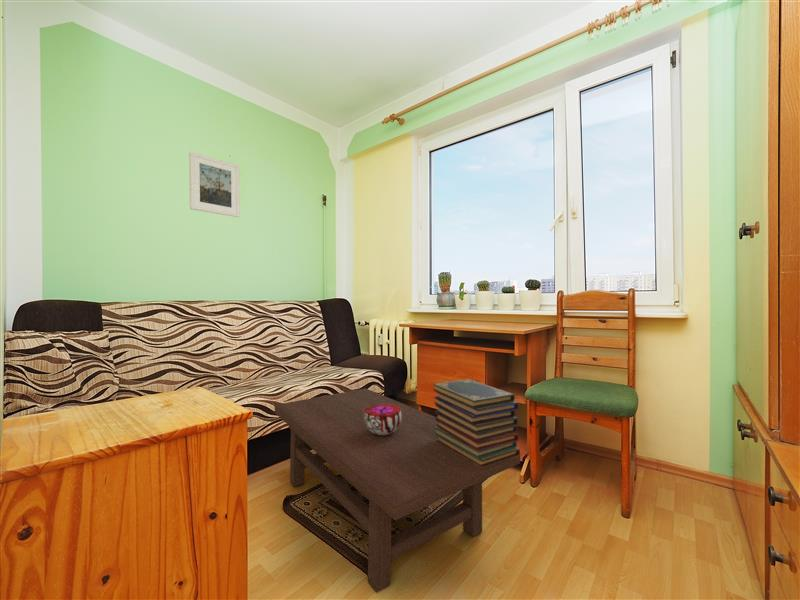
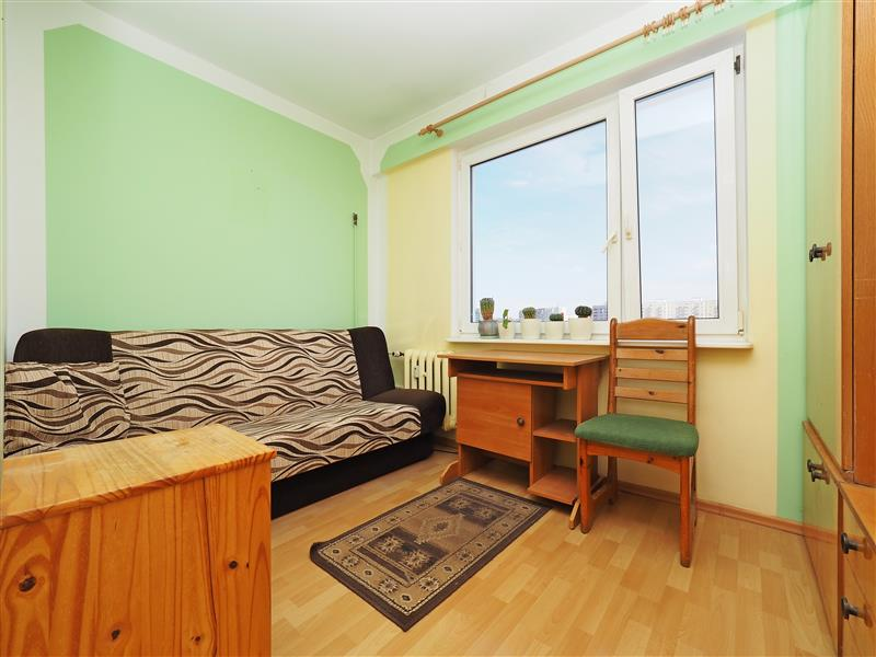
- decorative bowl [364,404,402,435]
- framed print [188,151,241,218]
- book stack [432,378,521,468]
- coffee table [274,388,521,594]
